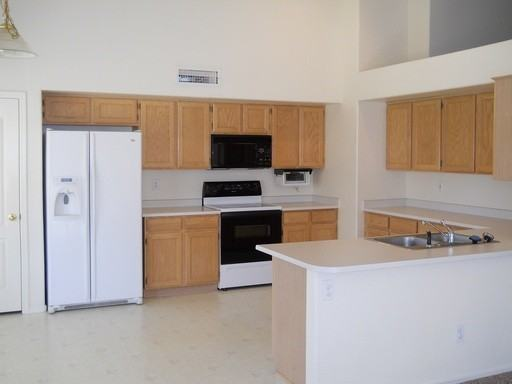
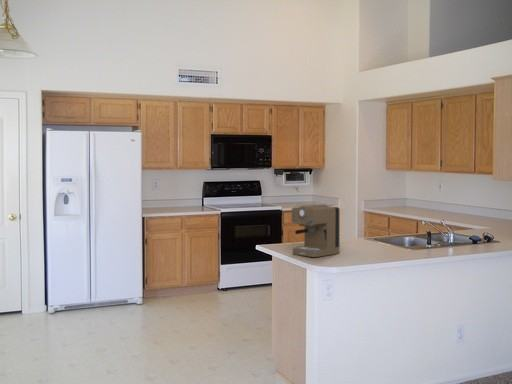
+ coffee maker [291,203,340,258]
